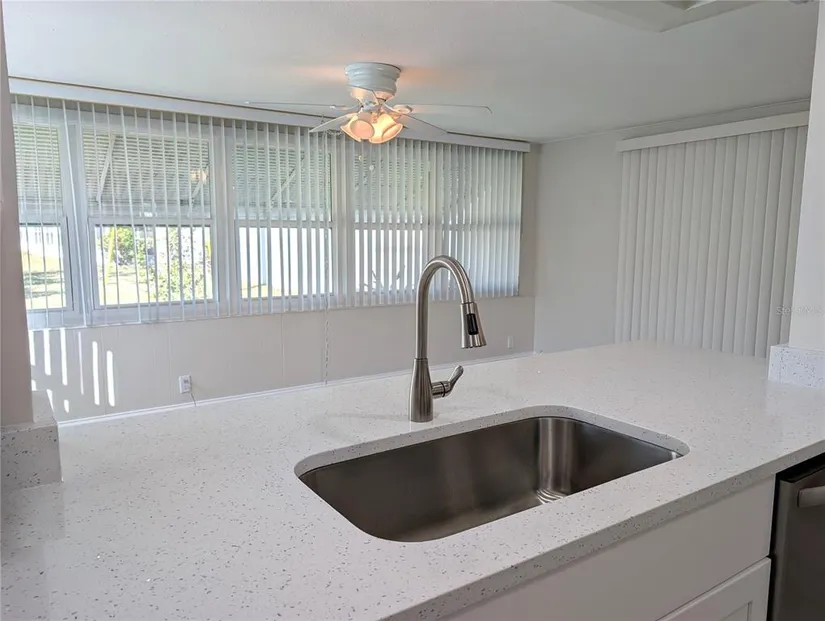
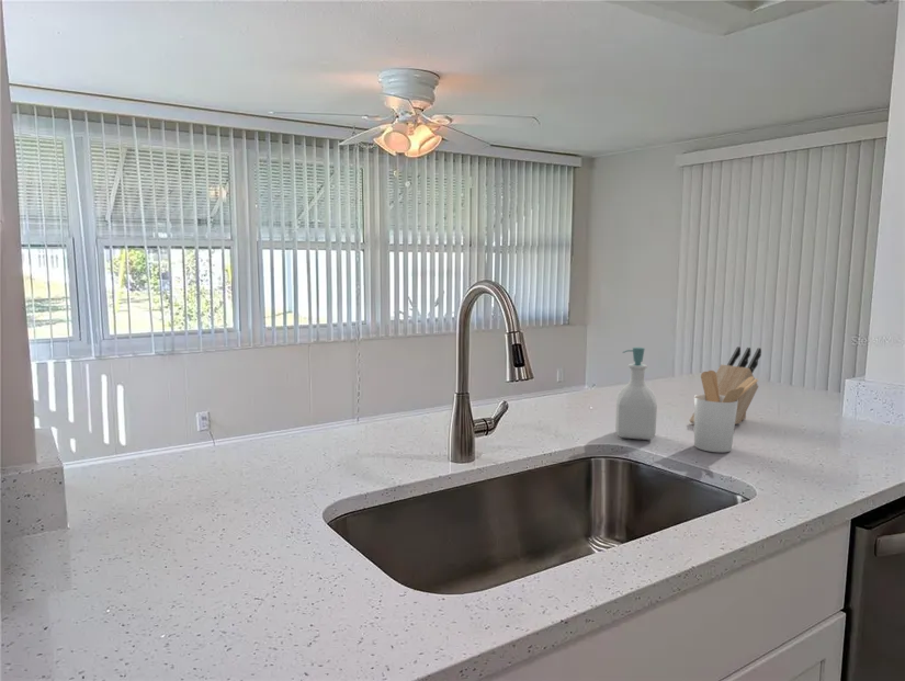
+ knife block [689,345,762,425]
+ soap bottle [614,347,658,441]
+ utensil holder [693,370,759,453]
